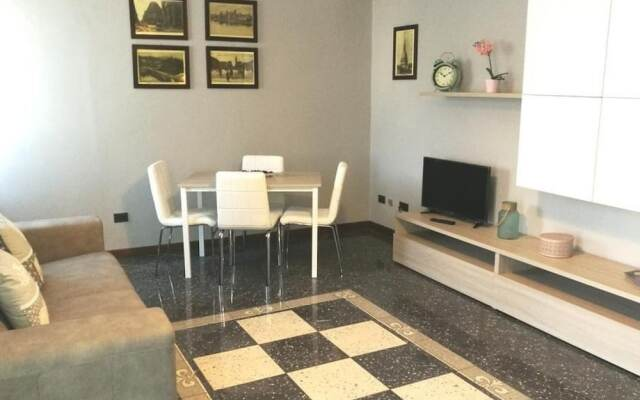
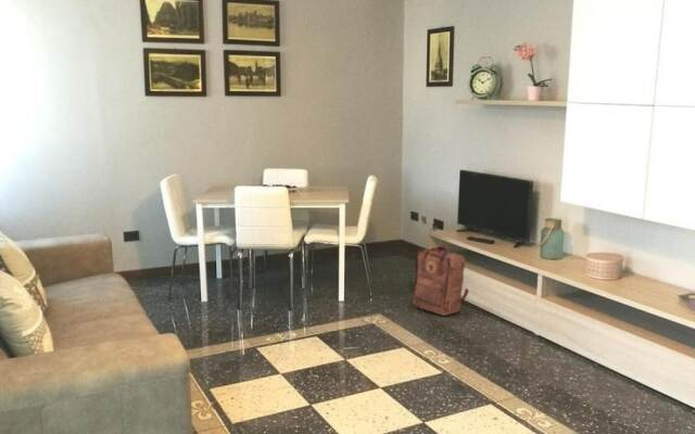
+ backpack [412,244,470,317]
